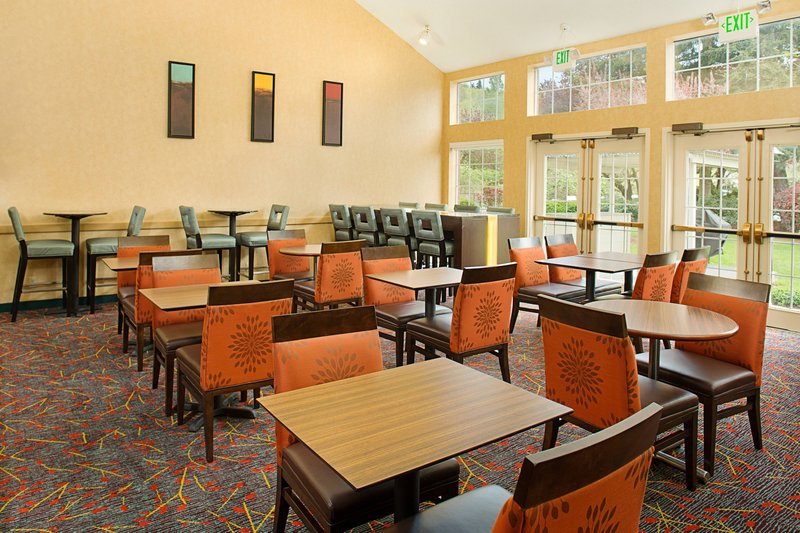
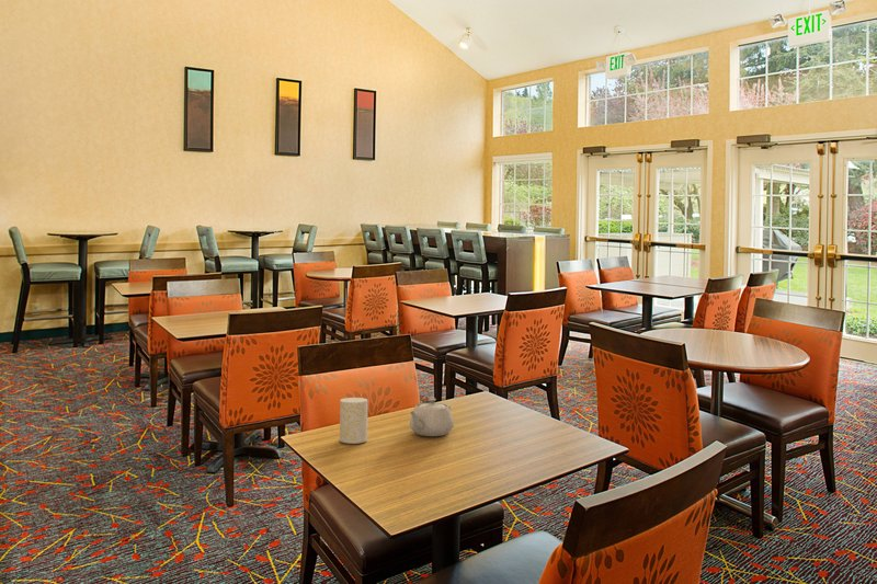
+ cup [339,397,368,445]
+ teapot [409,398,455,437]
